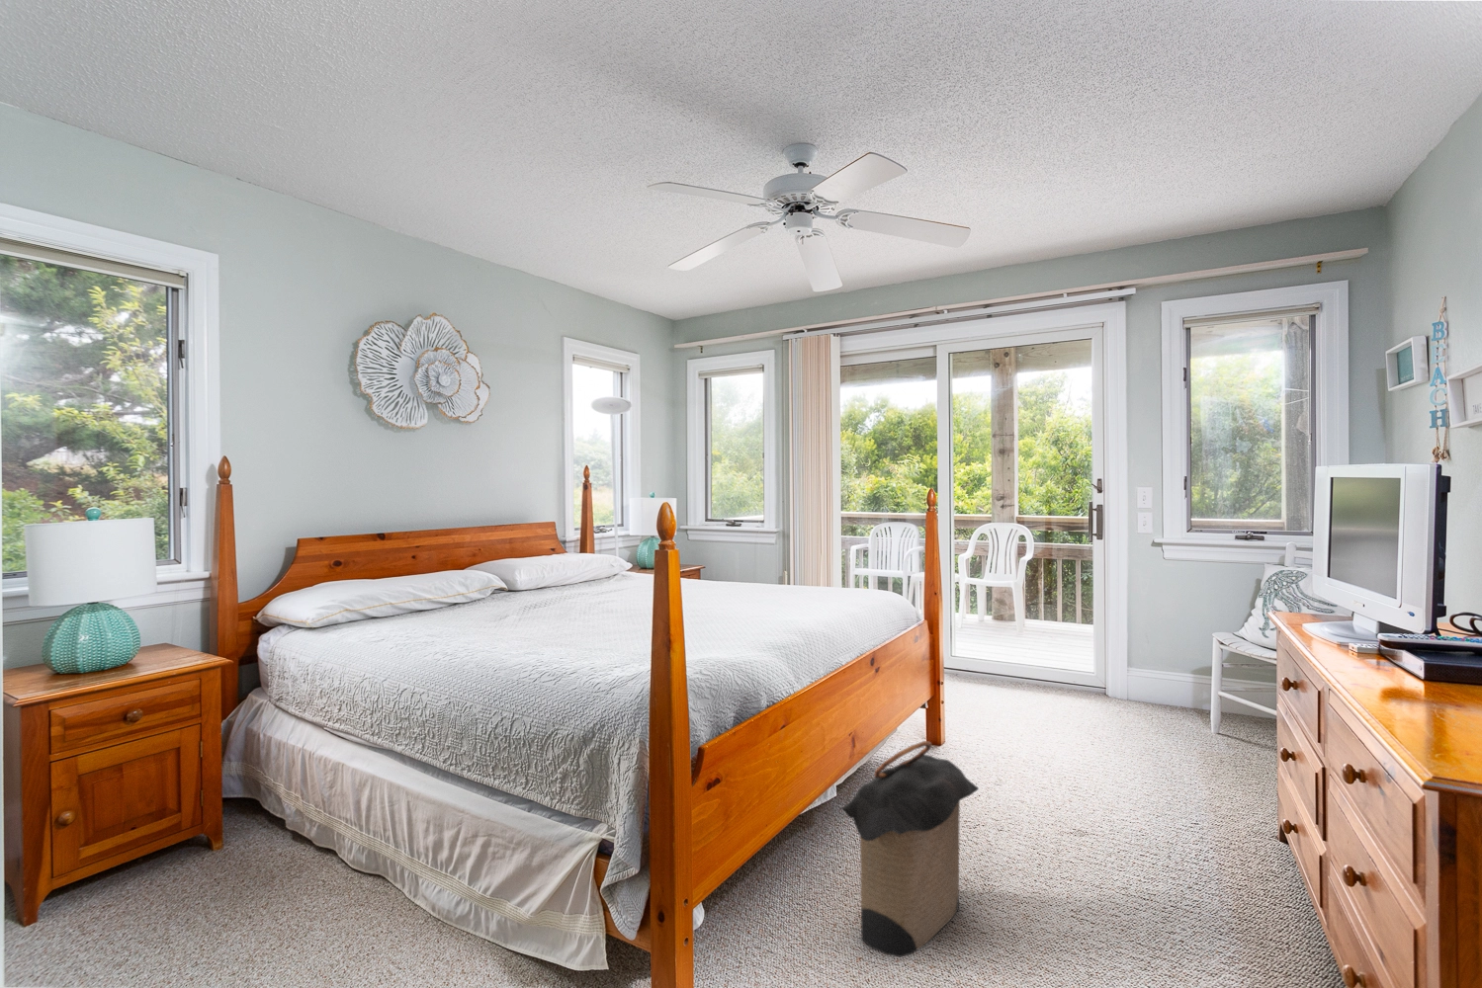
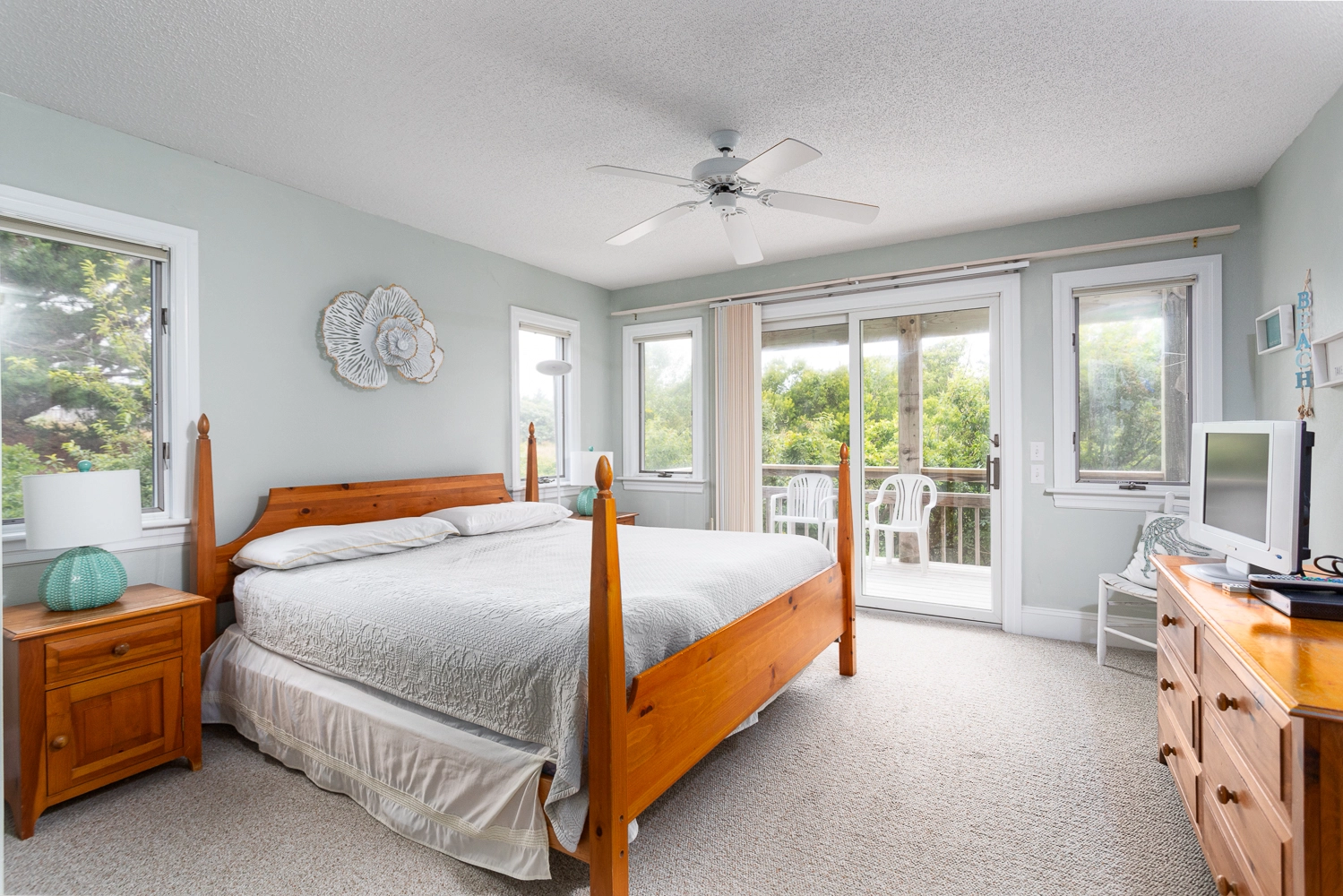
- laundry hamper [841,740,980,958]
